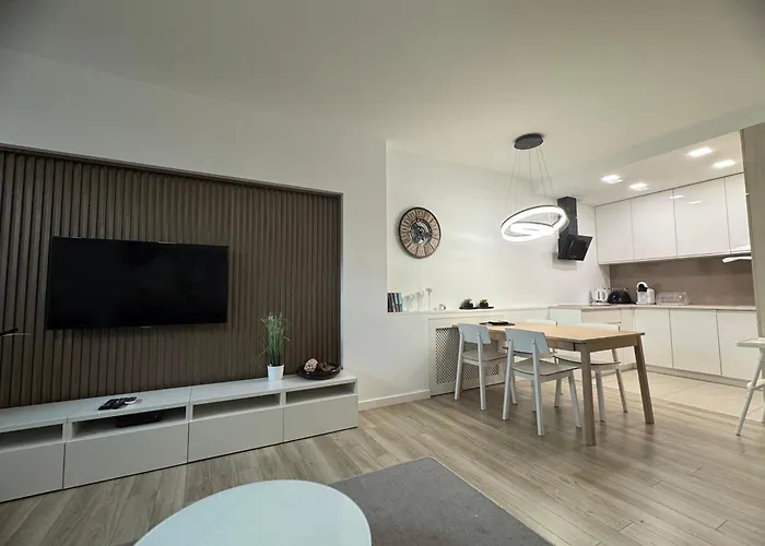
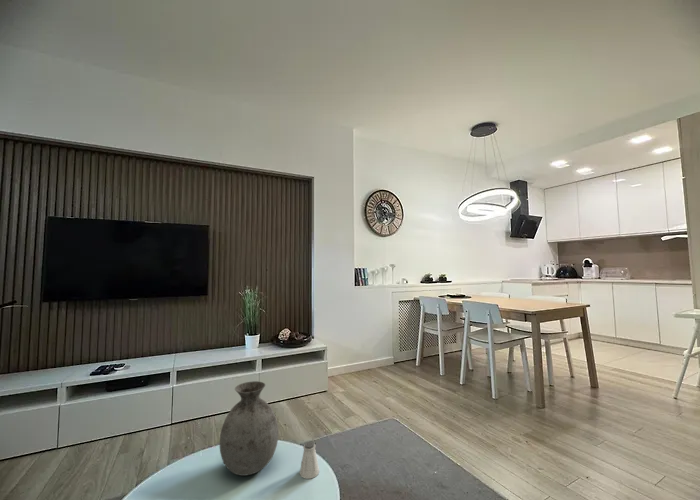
+ saltshaker [299,441,320,480]
+ vase [219,380,279,477]
